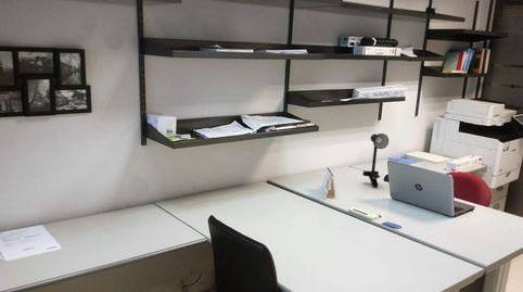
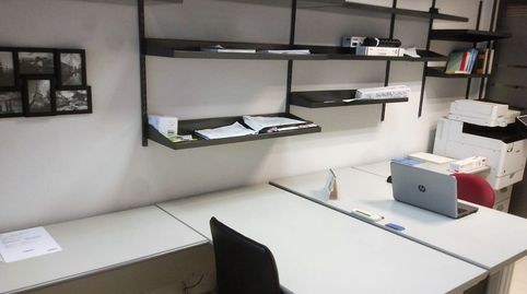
- desk lamp [361,132,390,189]
